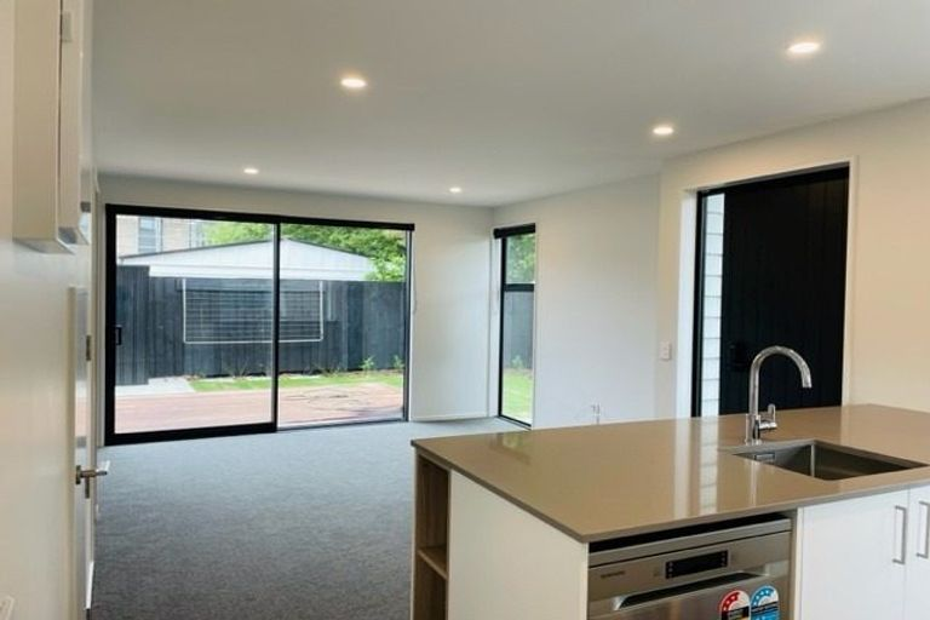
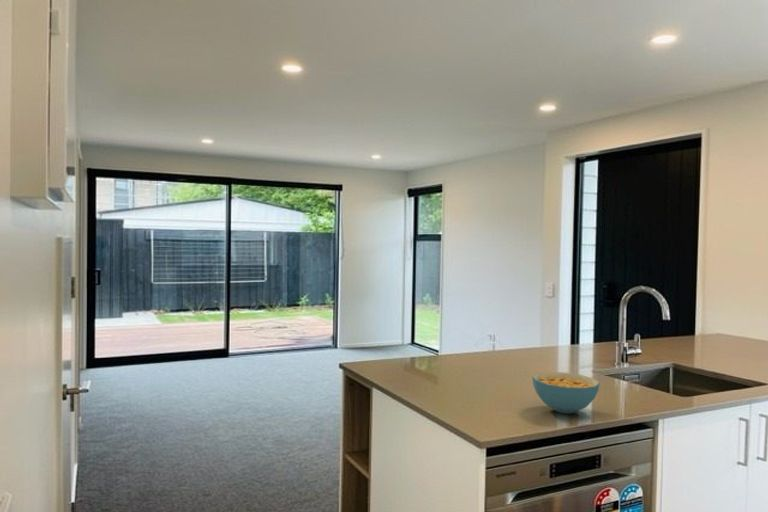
+ cereal bowl [531,371,601,414]
